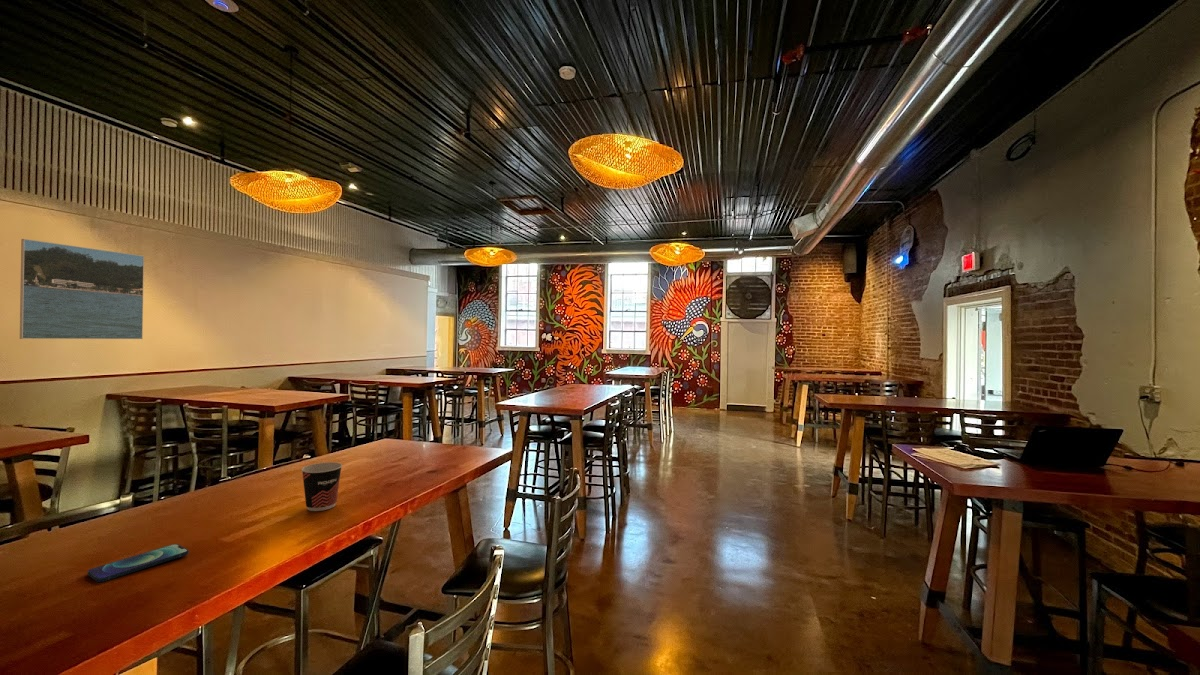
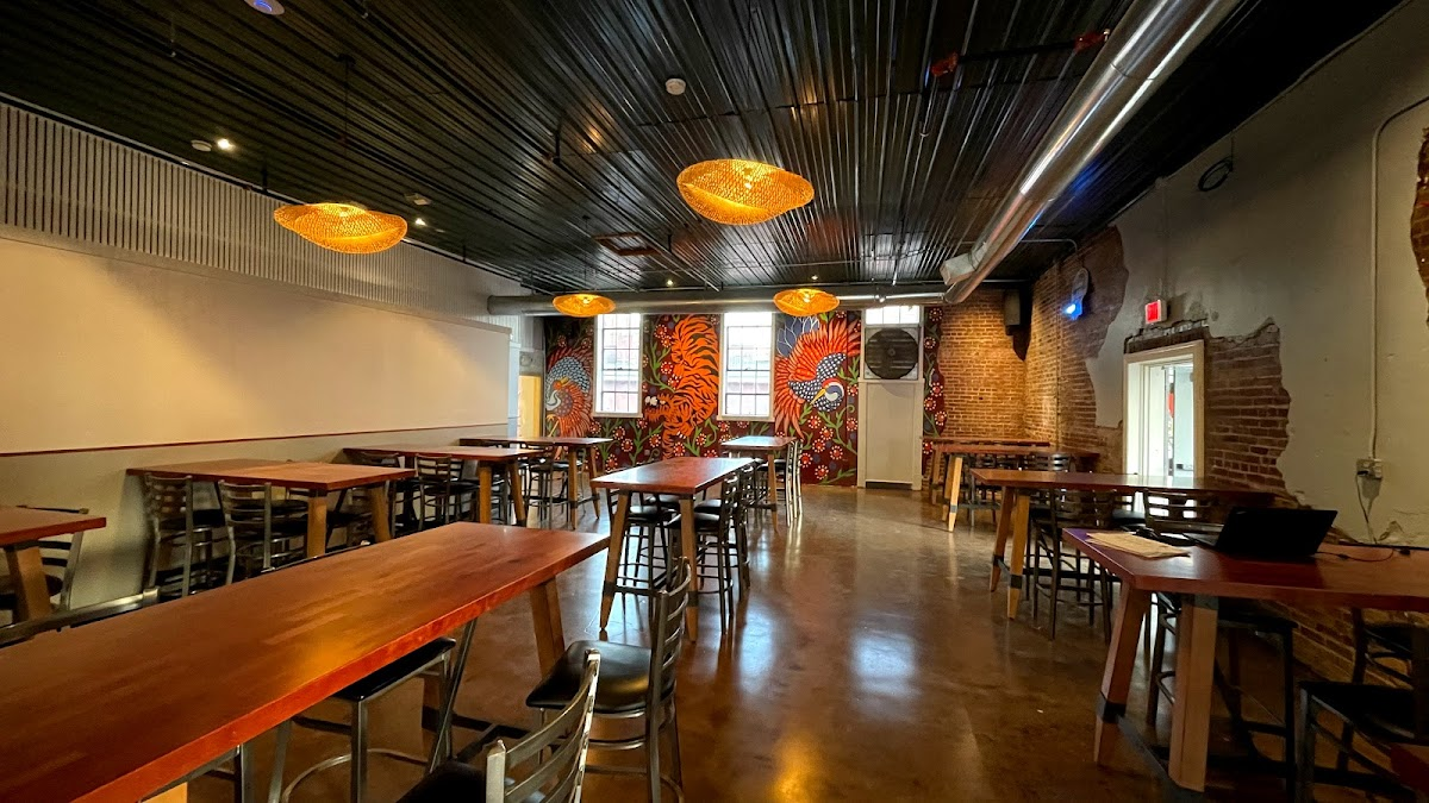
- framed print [19,238,145,340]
- cup [300,461,343,512]
- smartphone [87,543,190,583]
